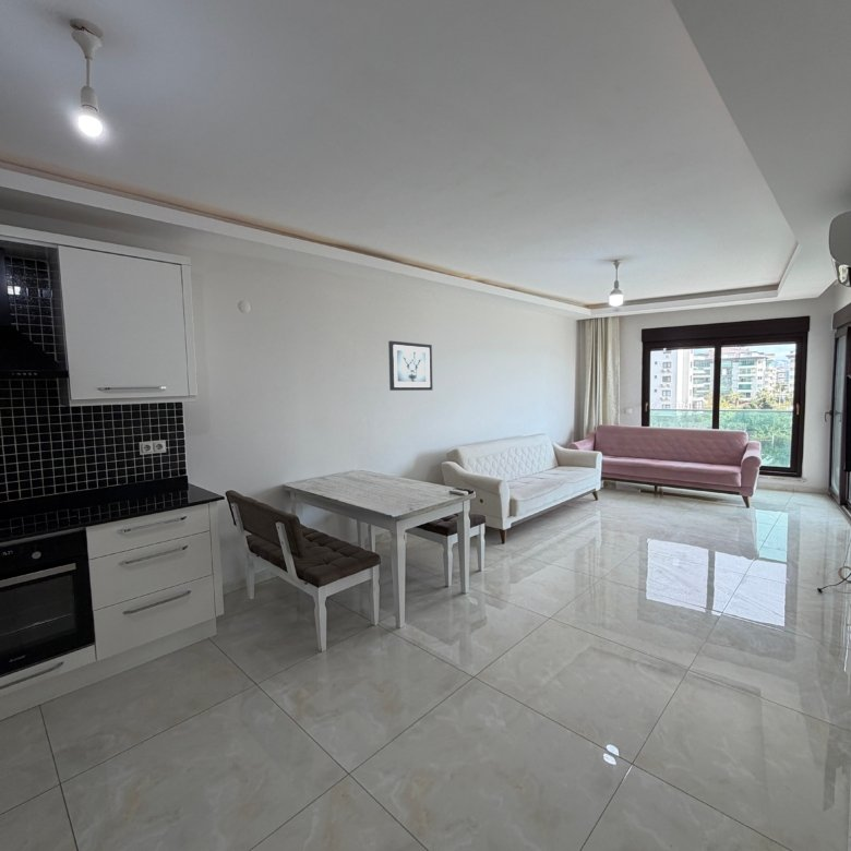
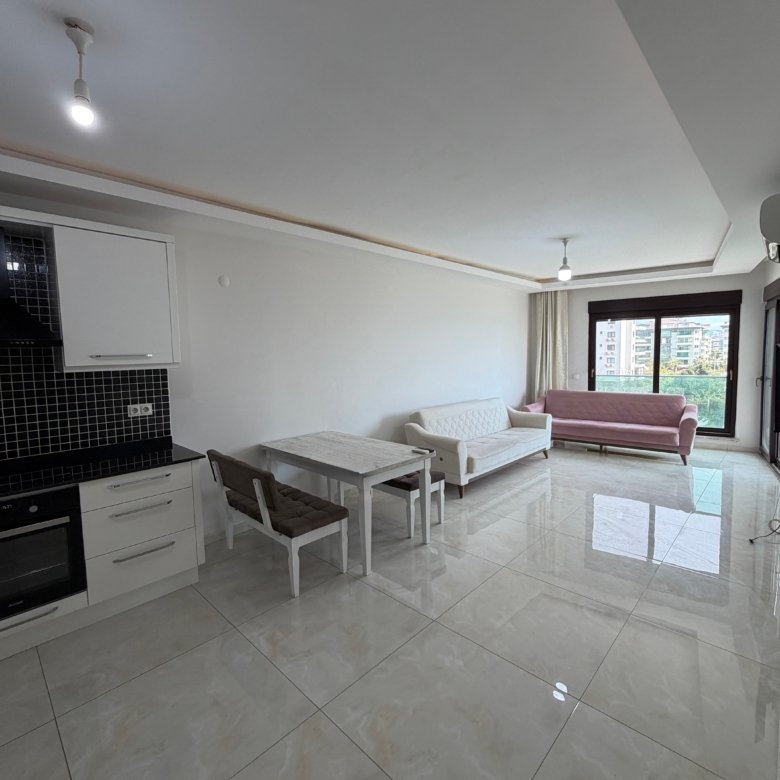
- wall art [387,339,433,392]
